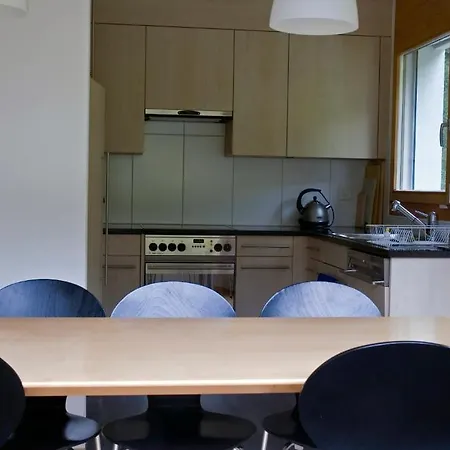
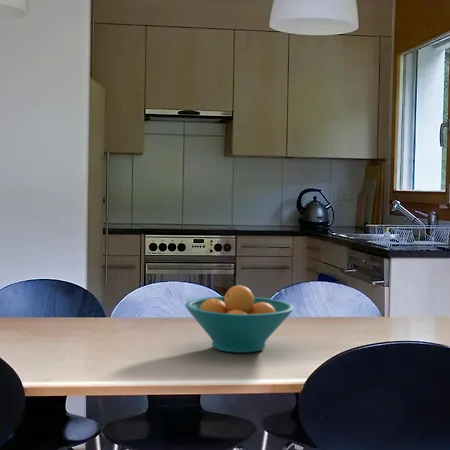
+ fruit bowl [184,284,295,354]
